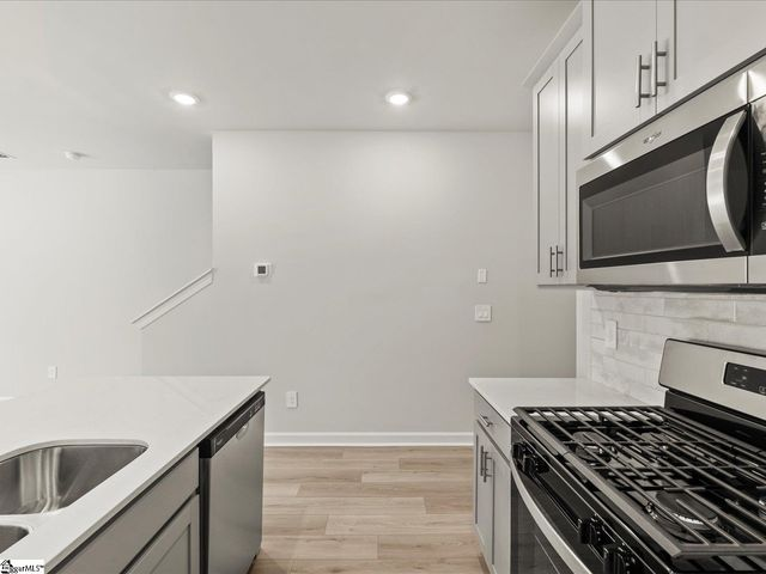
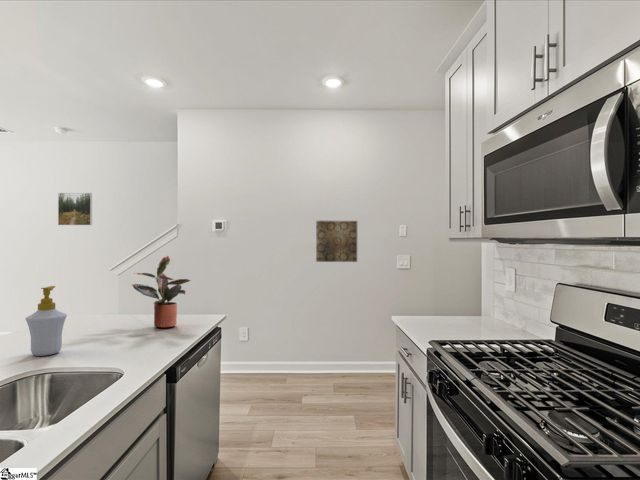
+ potted plant [131,255,192,329]
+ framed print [57,192,93,226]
+ soap bottle [24,285,68,357]
+ wall art [315,220,358,263]
